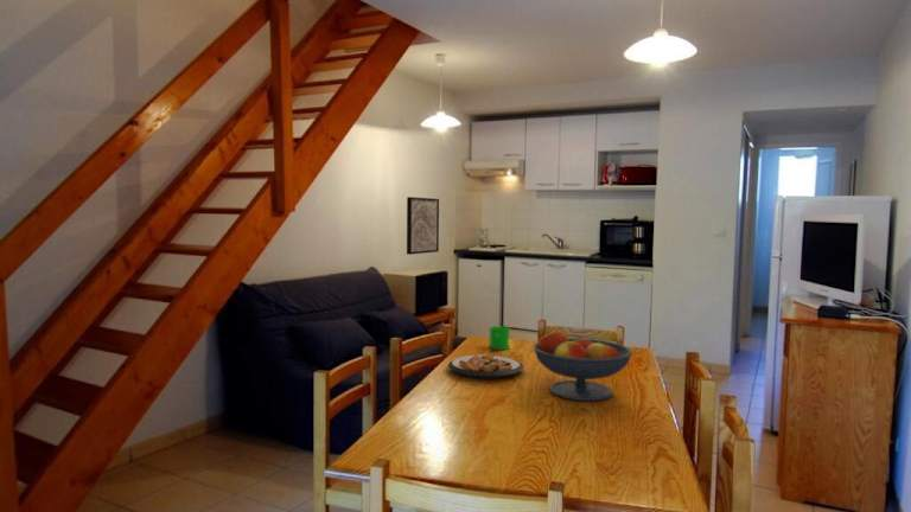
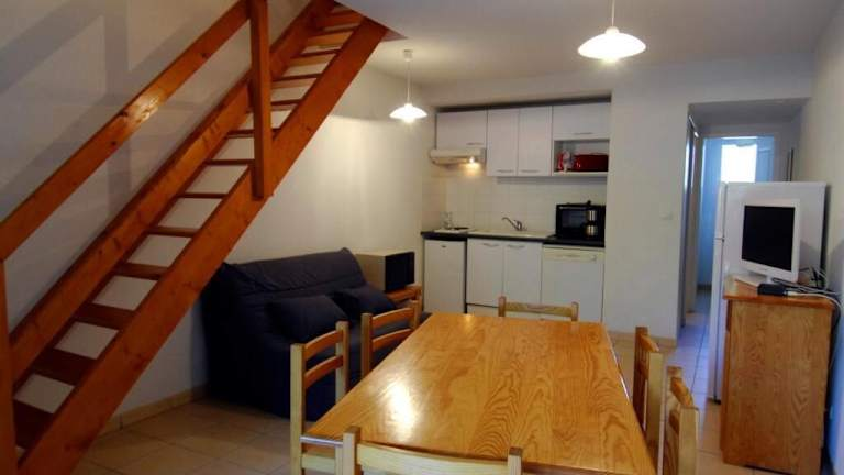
- wall art [406,196,440,256]
- fruit bowl [531,329,633,402]
- plate [447,353,525,380]
- mug [488,325,511,351]
